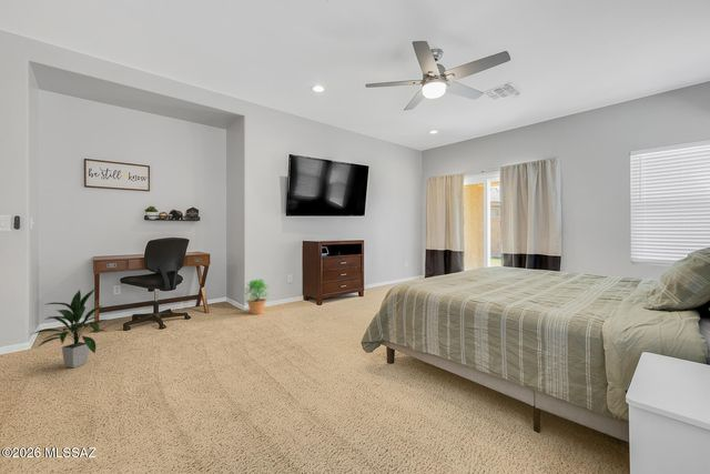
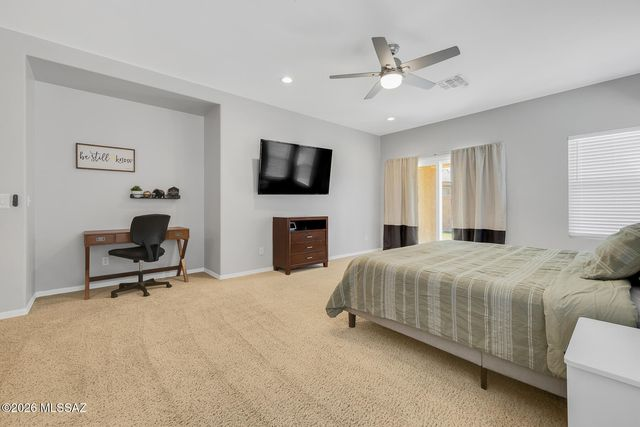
- indoor plant [28,288,109,369]
- potted plant [243,278,270,315]
